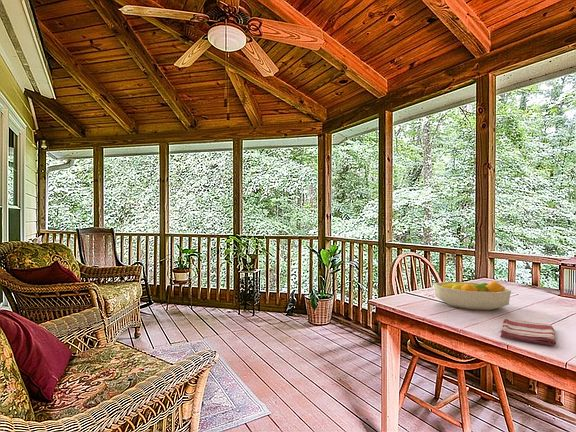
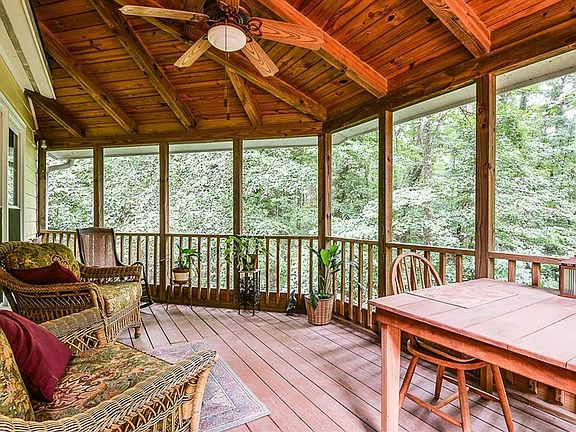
- dish towel [499,317,557,346]
- fruit bowl [433,280,512,311]
